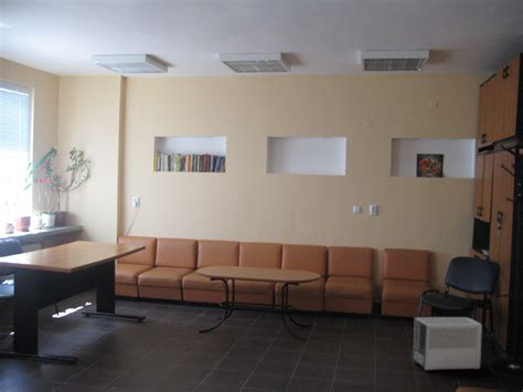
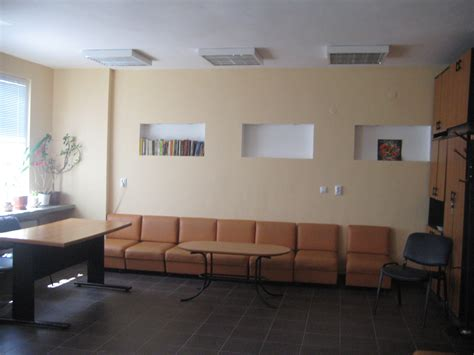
- air purifier [412,316,483,372]
